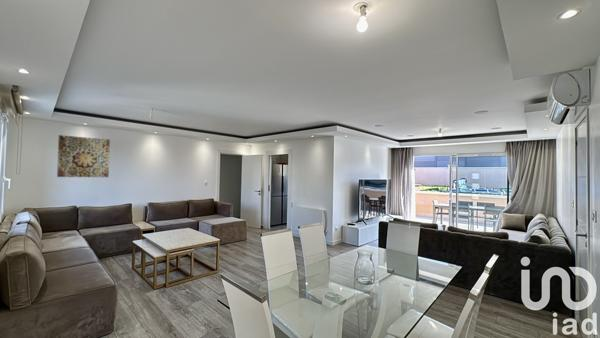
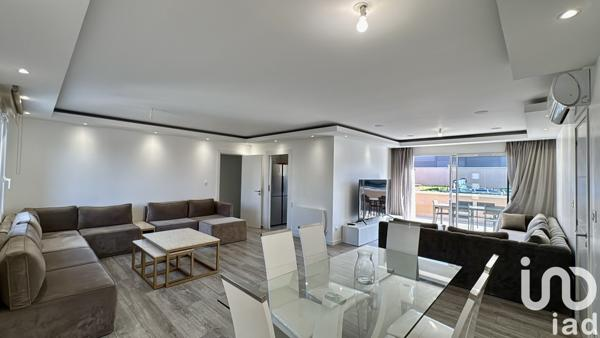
- wall art [56,134,111,178]
